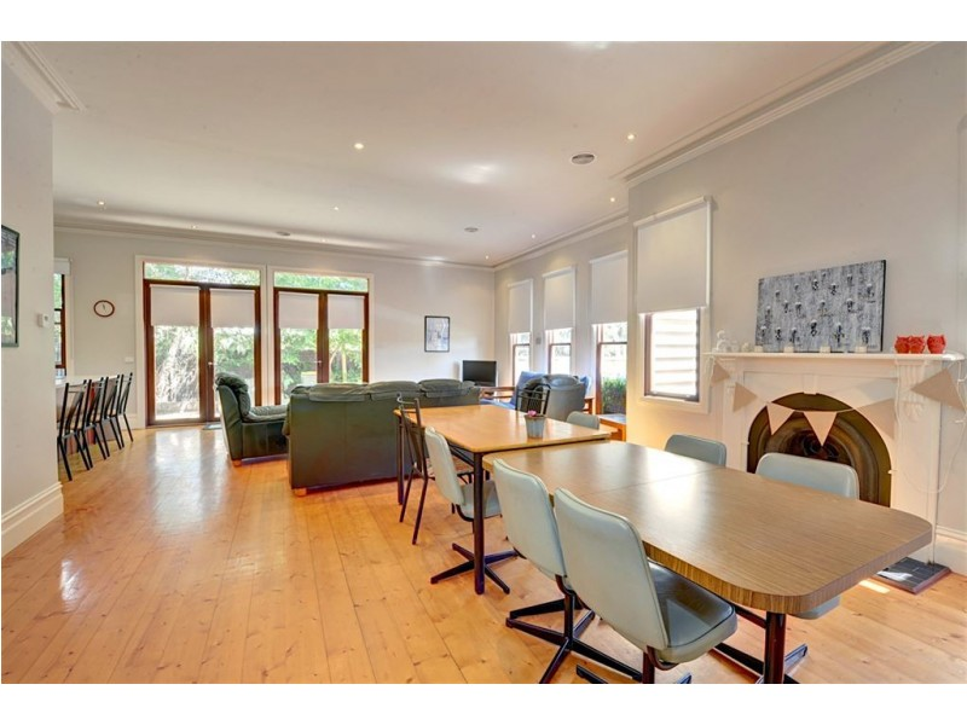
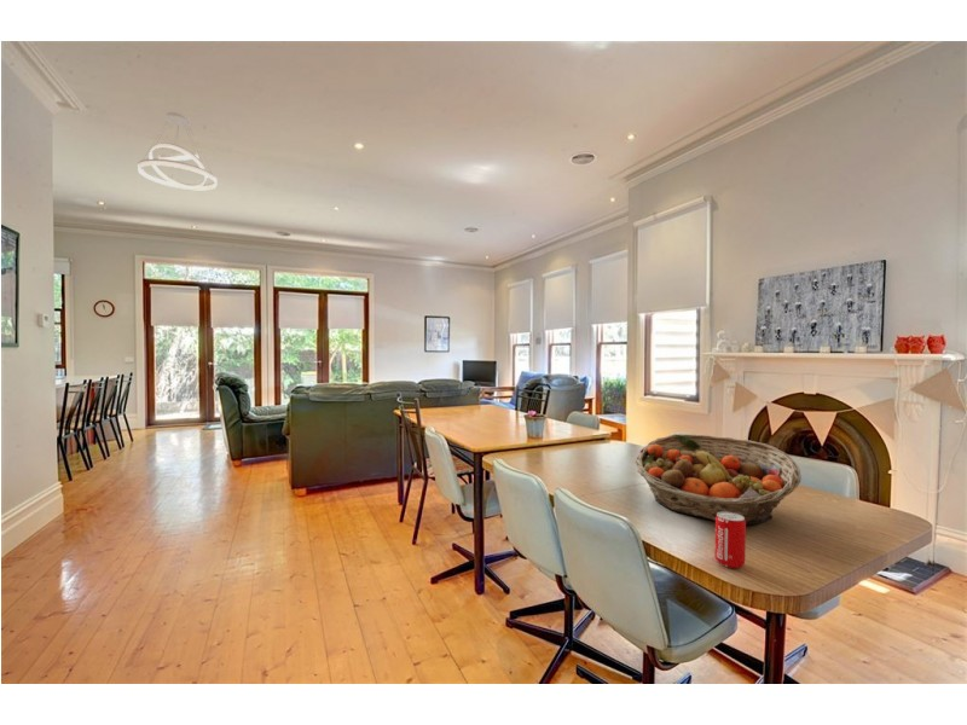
+ beverage can [713,511,747,569]
+ fruit basket [633,433,803,526]
+ pendant light [137,111,218,191]
